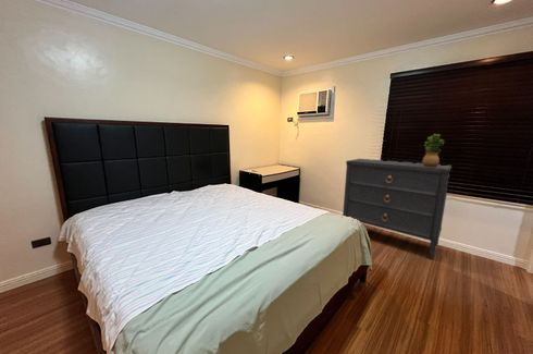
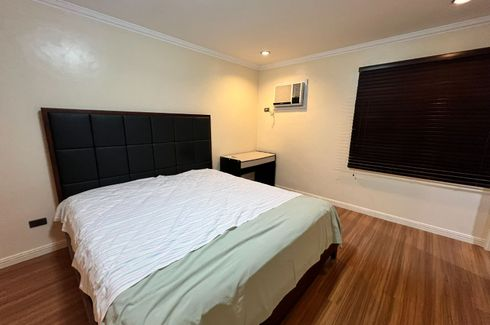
- potted plant [421,133,446,168]
- dresser [342,158,453,260]
